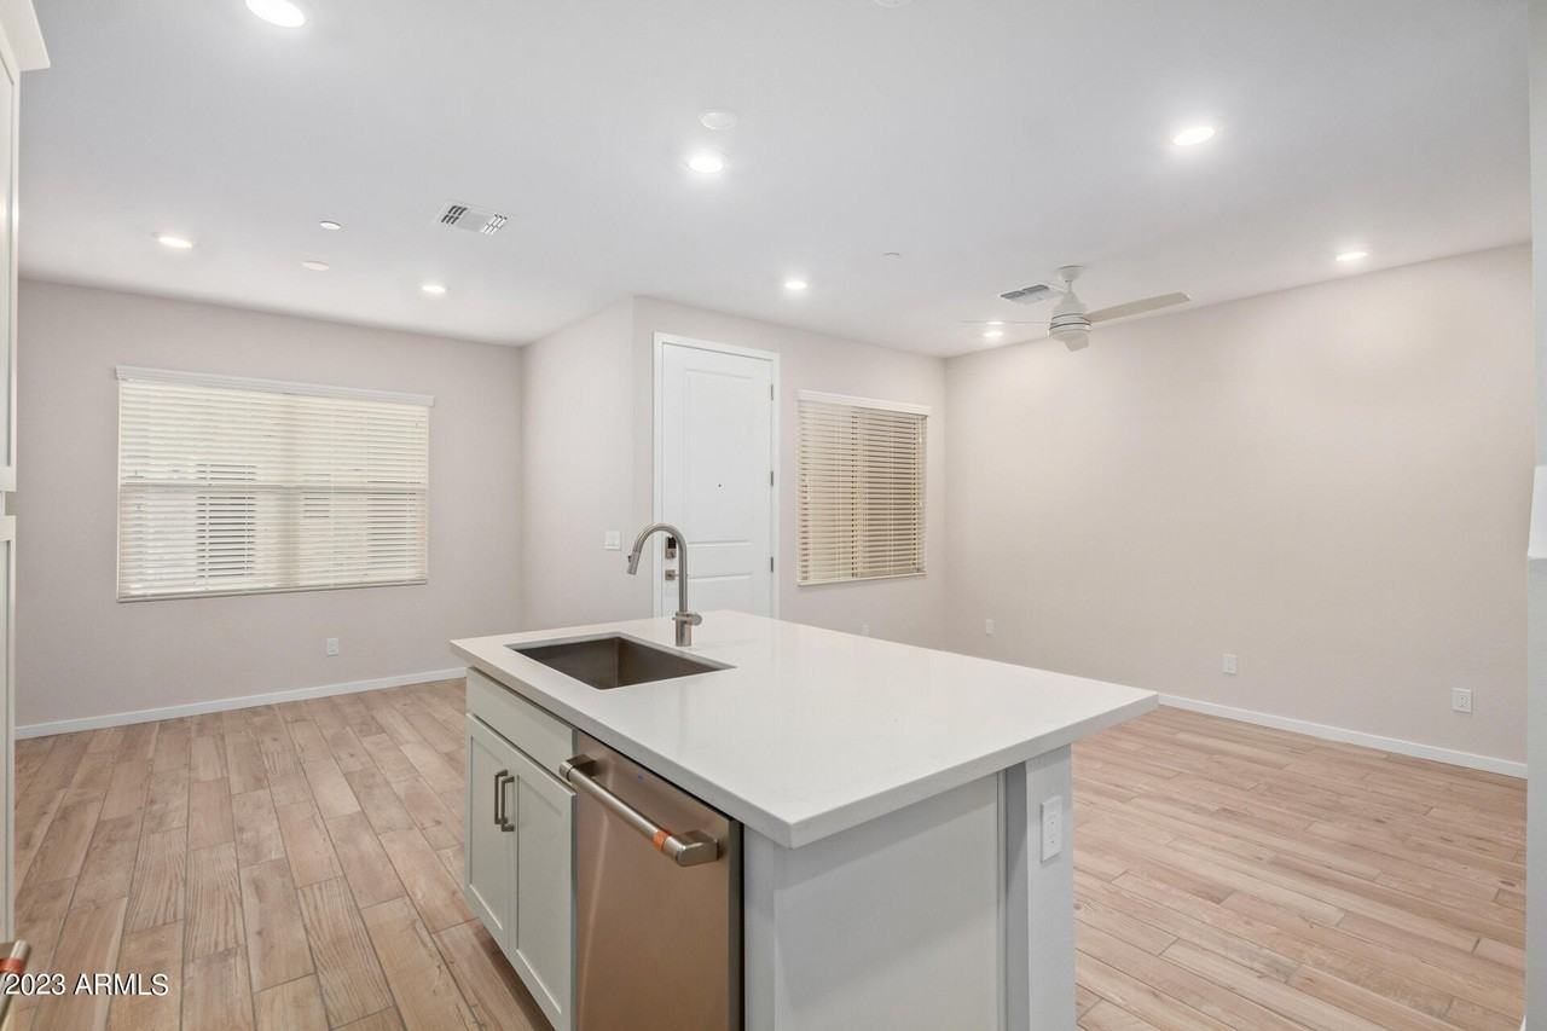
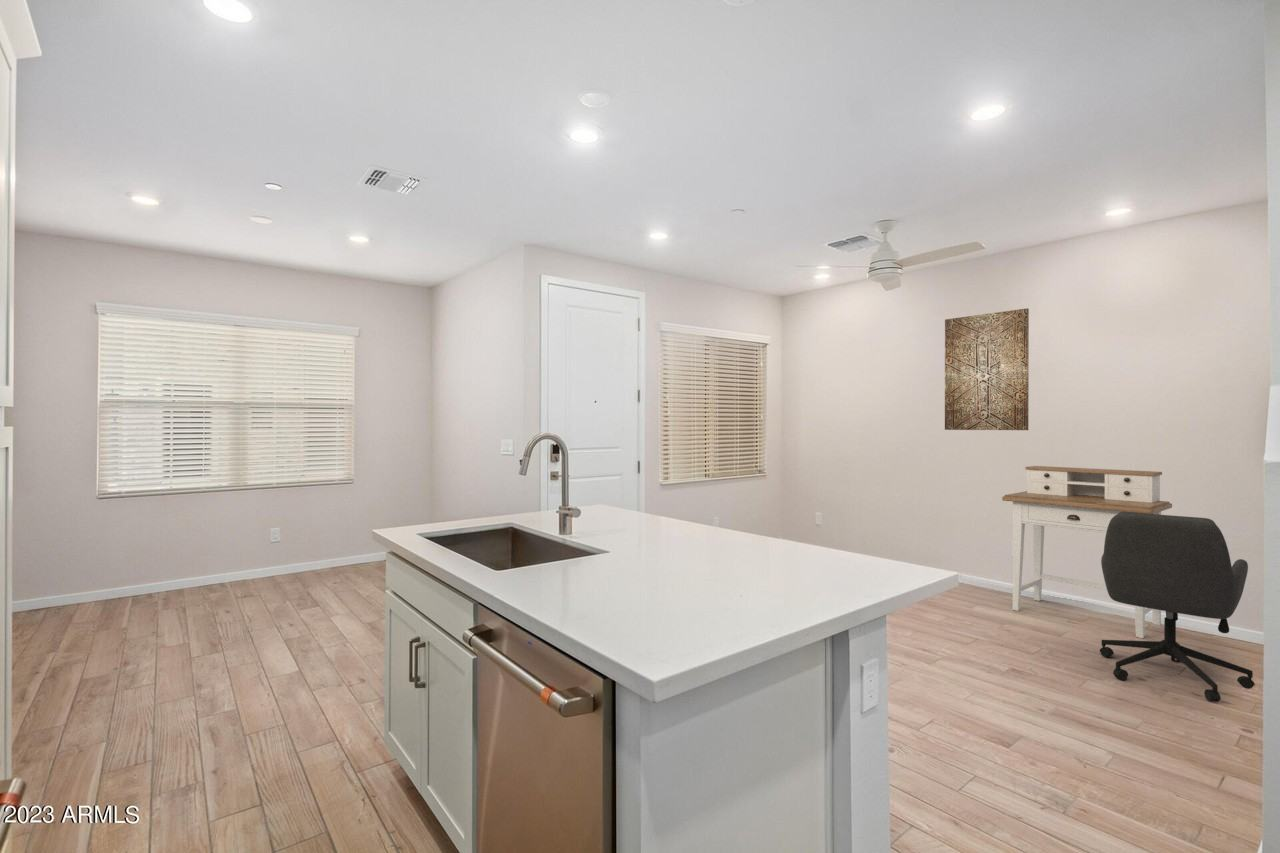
+ office chair [1099,512,1256,703]
+ desk [1001,465,1173,639]
+ wall art [944,308,1030,431]
